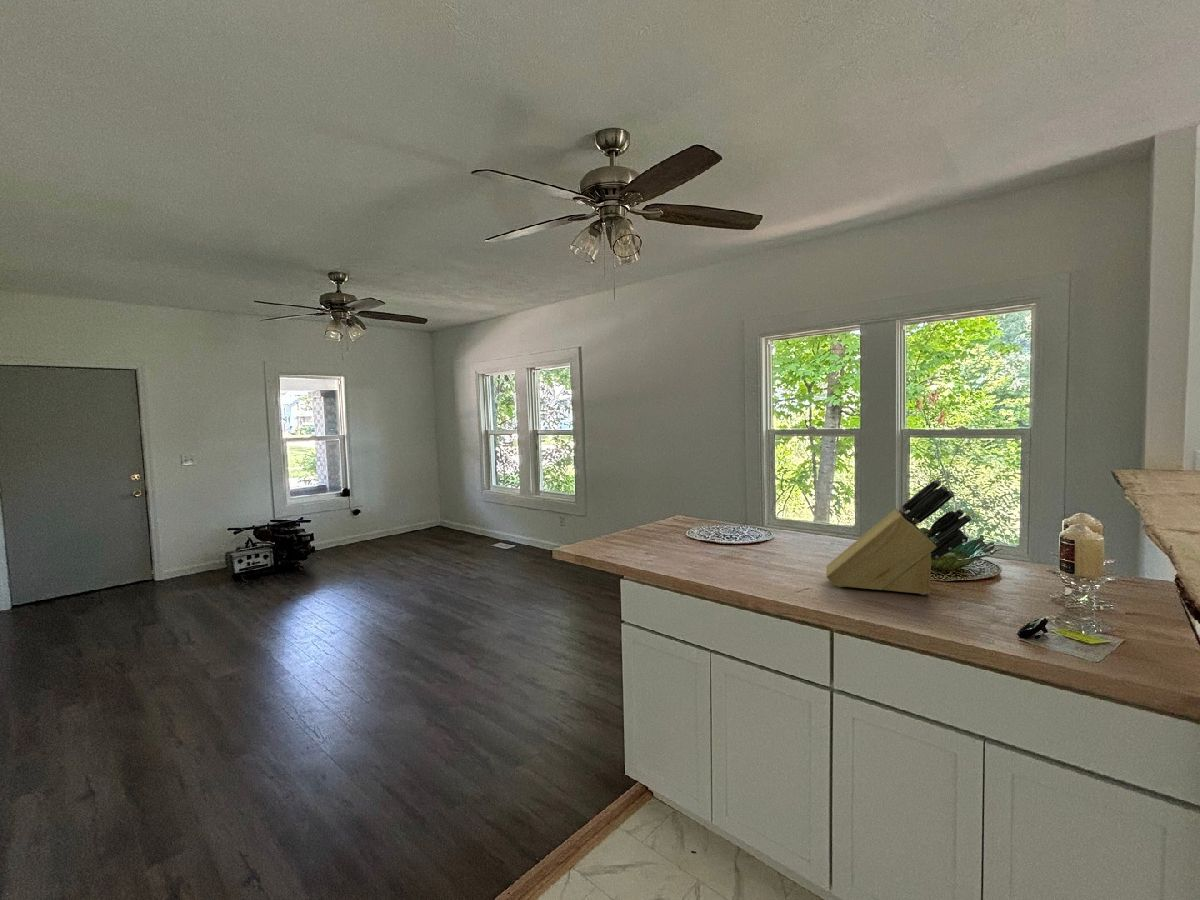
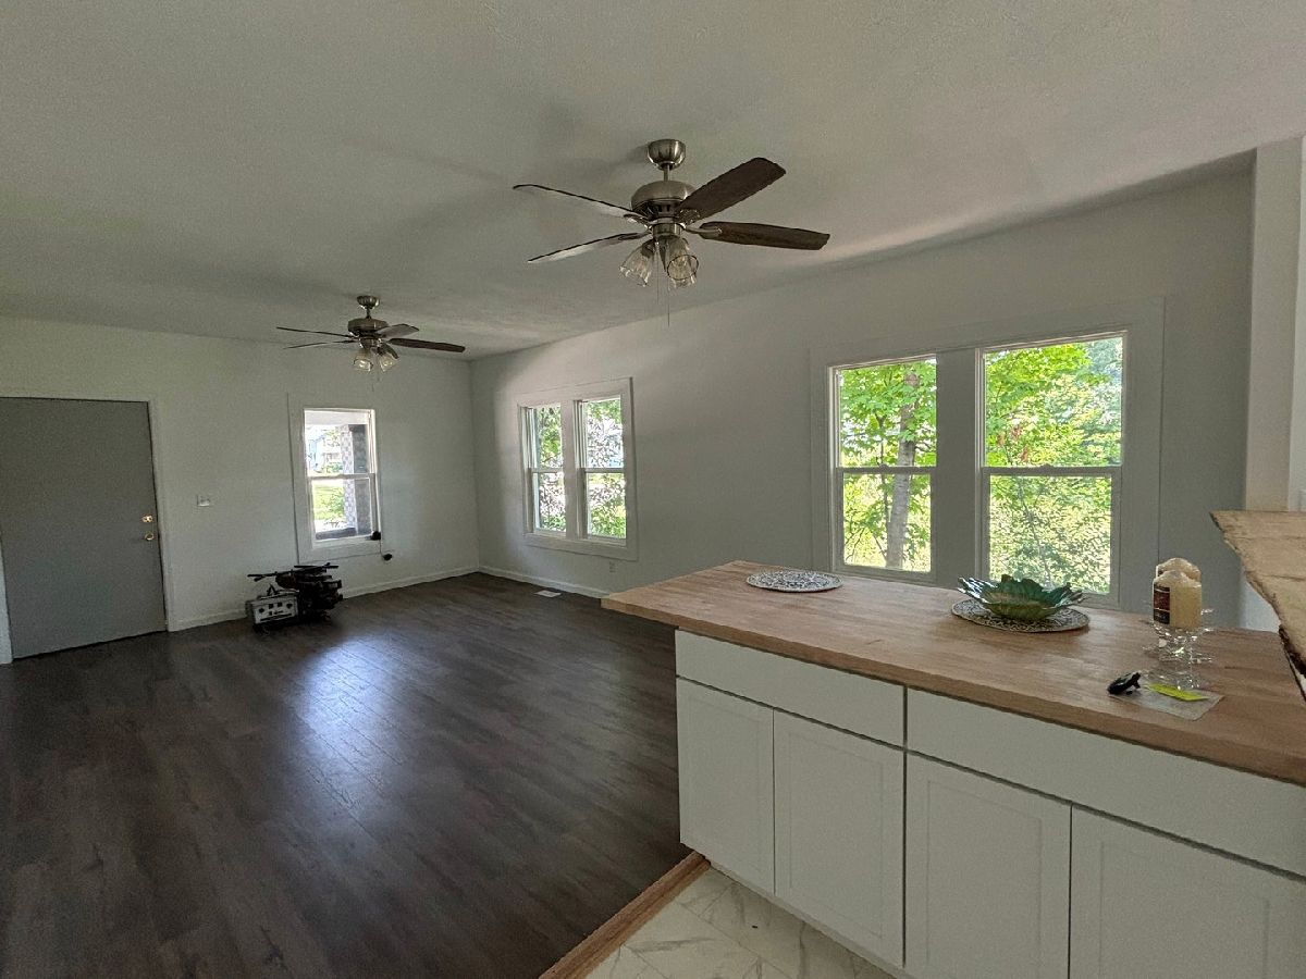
- knife block [825,478,973,596]
